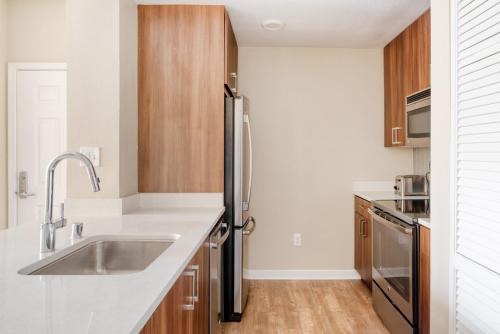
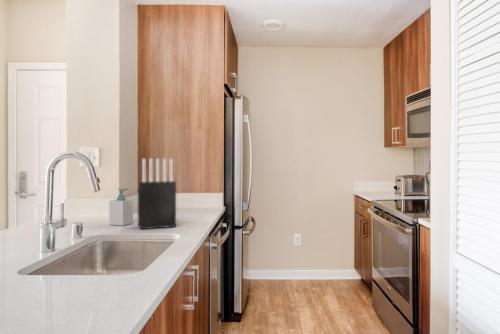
+ soap bottle [108,187,134,227]
+ knife block [137,158,177,230]
